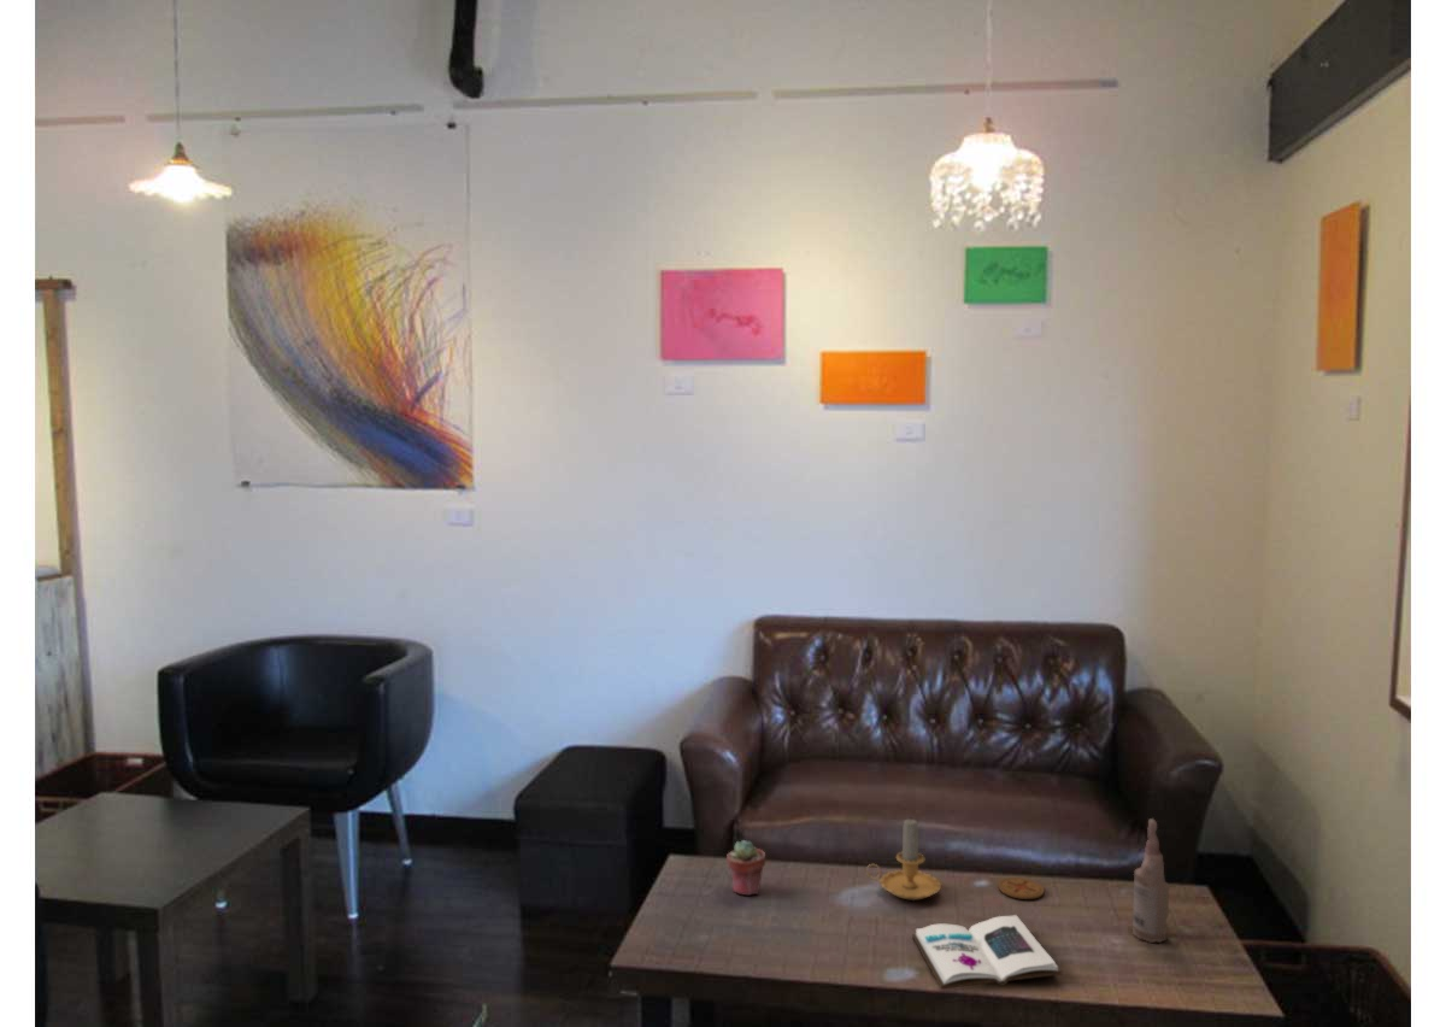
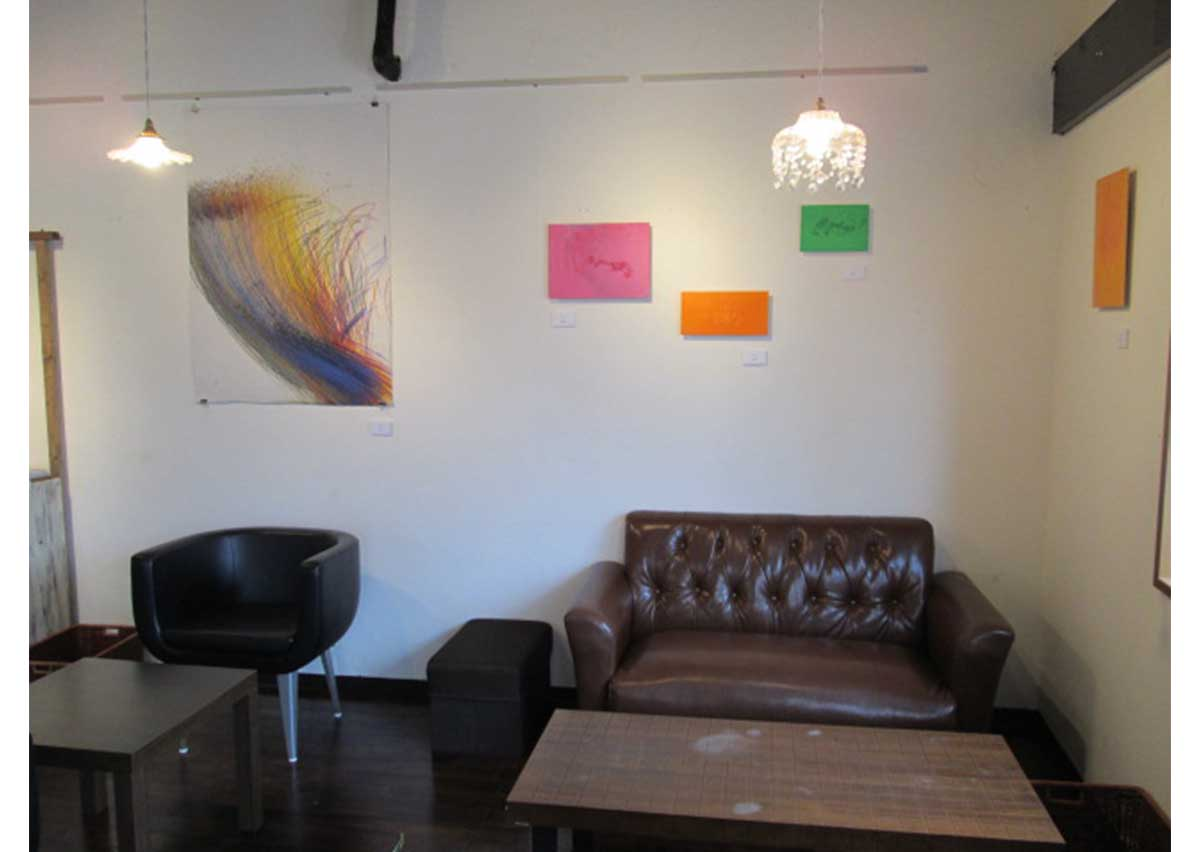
- potted succulent [725,839,766,897]
- book [911,914,1064,990]
- coaster [998,876,1045,900]
- bottle [1131,817,1170,944]
- candle [865,815,942,902]
